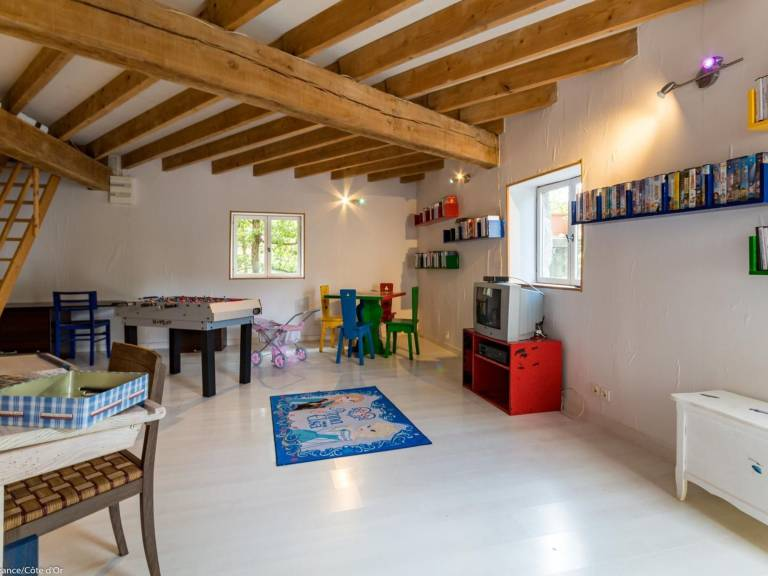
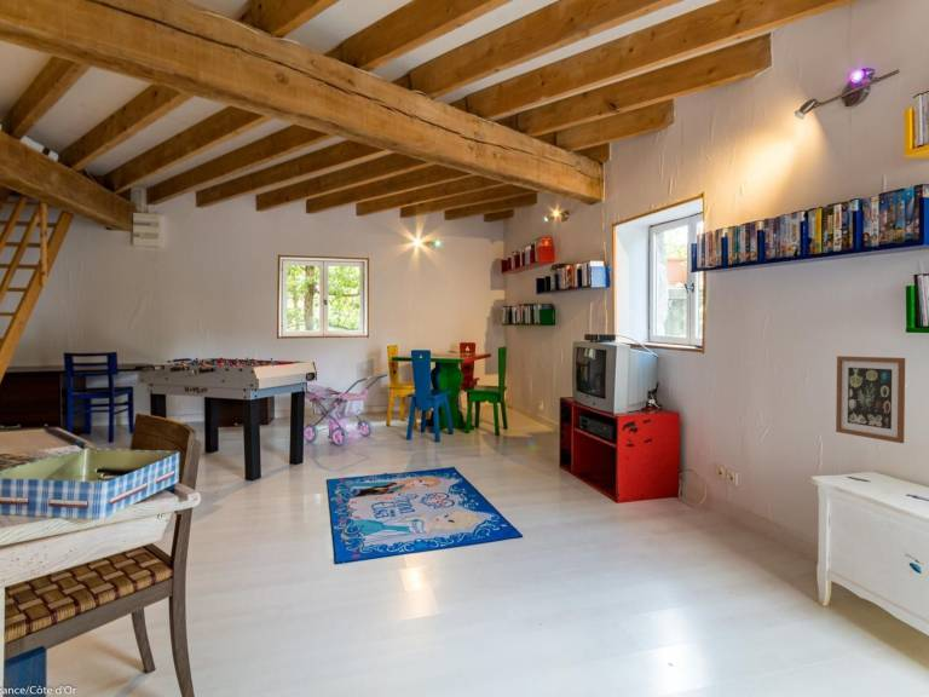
+ wall art [835,355,906,444]
